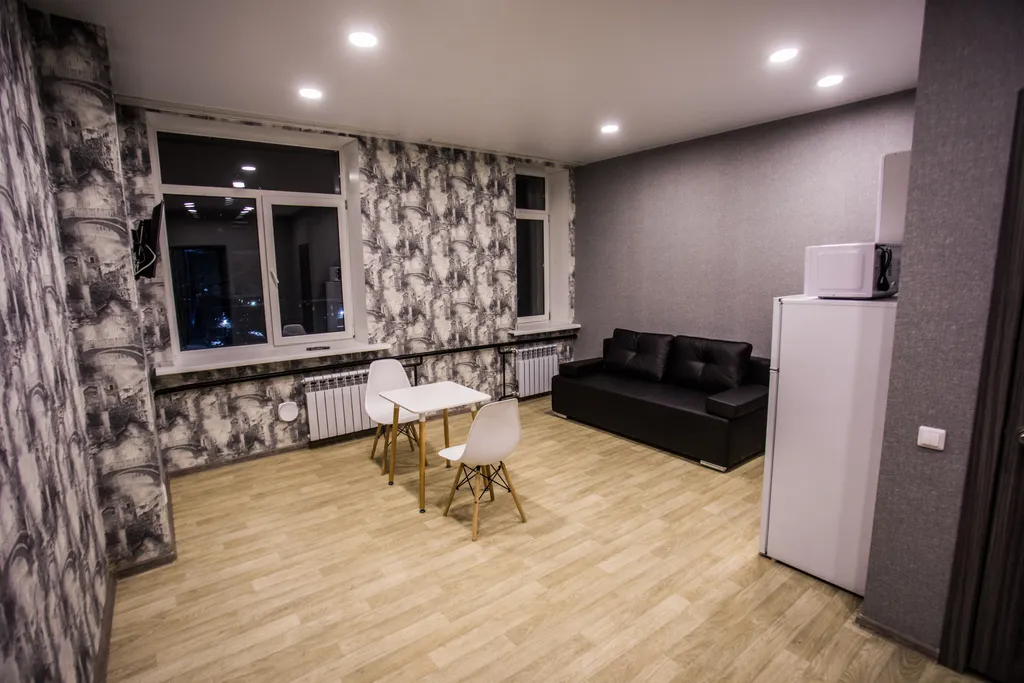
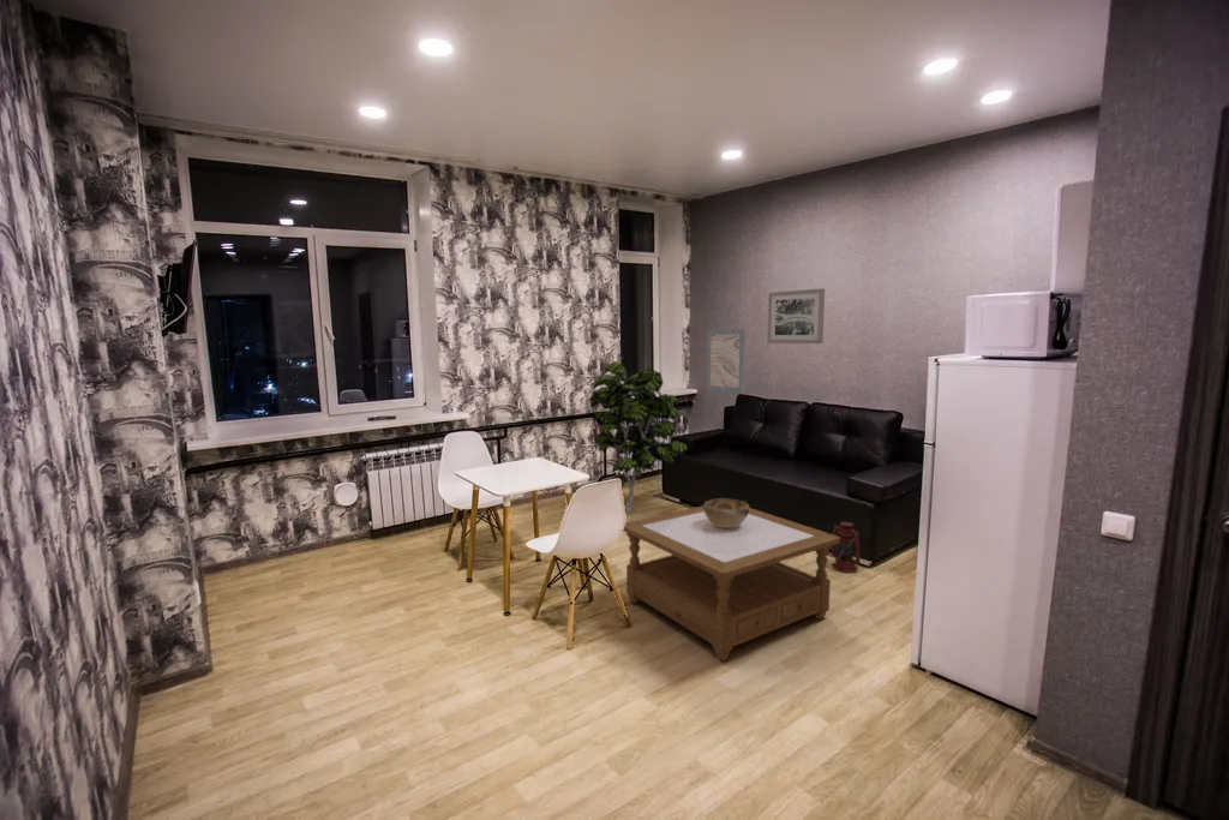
+ decorative bowl [702,497,750,527]
+ wall art [706,328,747,394]
+ indoor plant [588,360,689,514]
+ lantern [828,521,862,574]
+ wall art [766,287,826,345]
+ coffee table [622,504,840,662]
